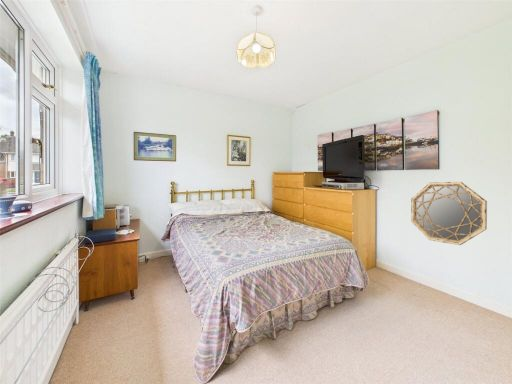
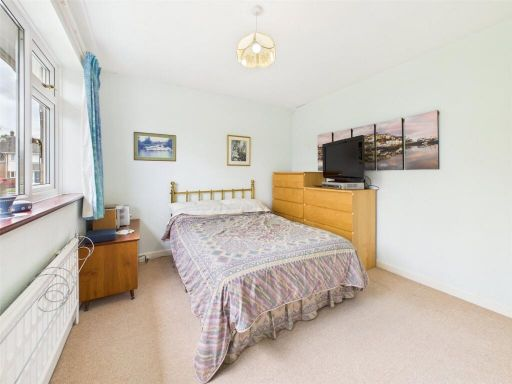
- home mirror [410,181,488,246]
